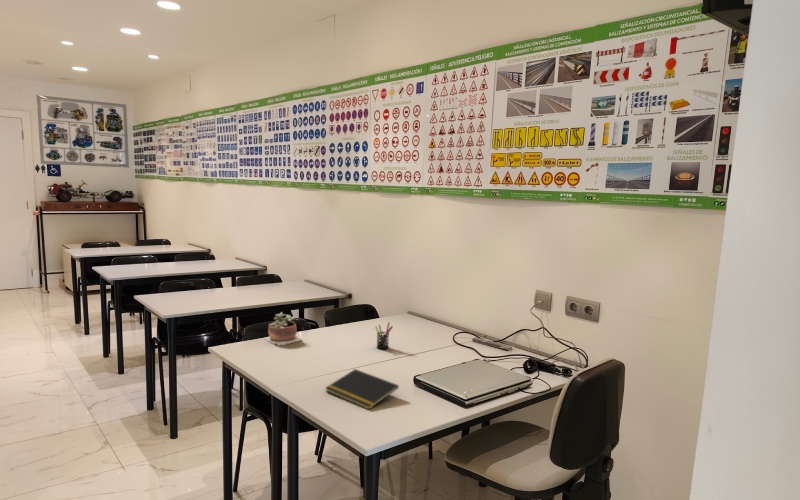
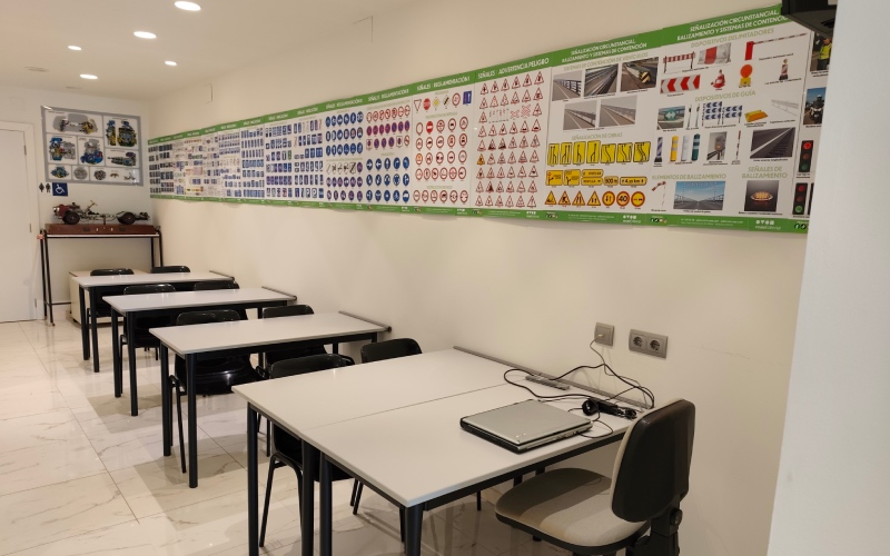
- pen holder [374,321,394,350]
- notepad [324,368,400,410]
- succulent plant [265,311,303,347]
